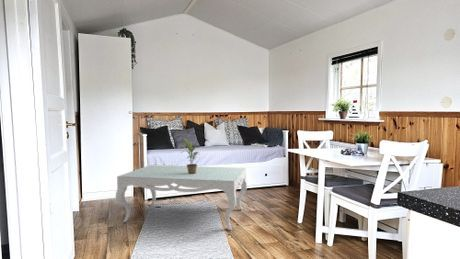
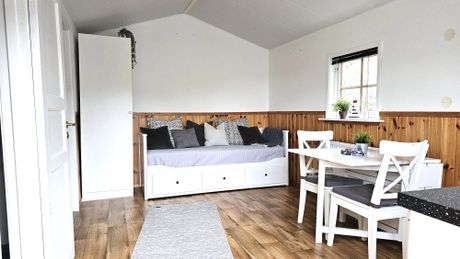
- potted plant [180,137,199,174]
- coffee table [115,164,248,231]
